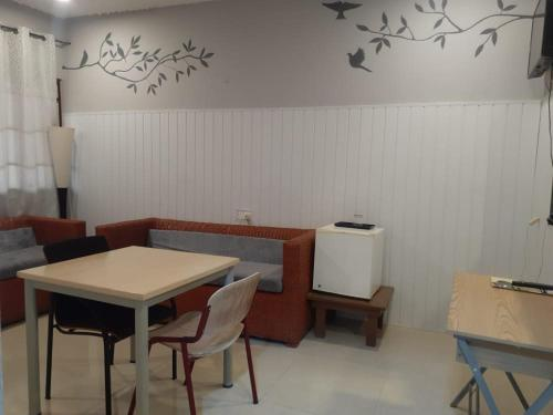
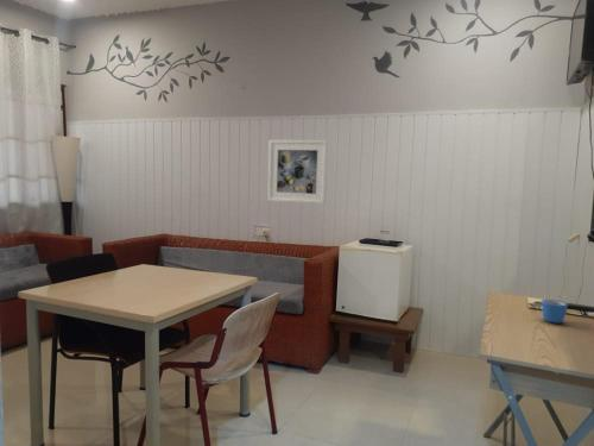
+ mug [541,299,569,325]
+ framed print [266,139,329,206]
